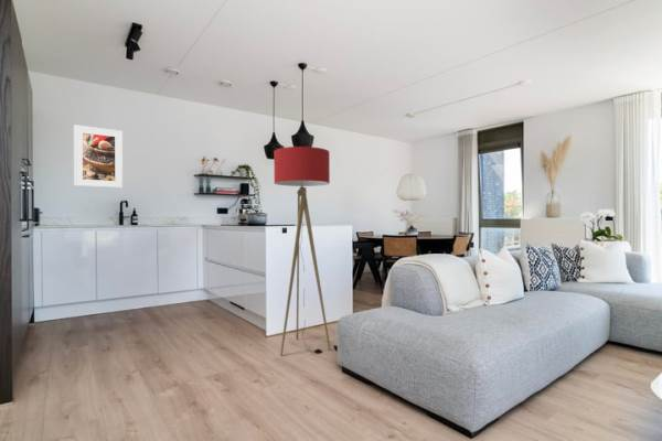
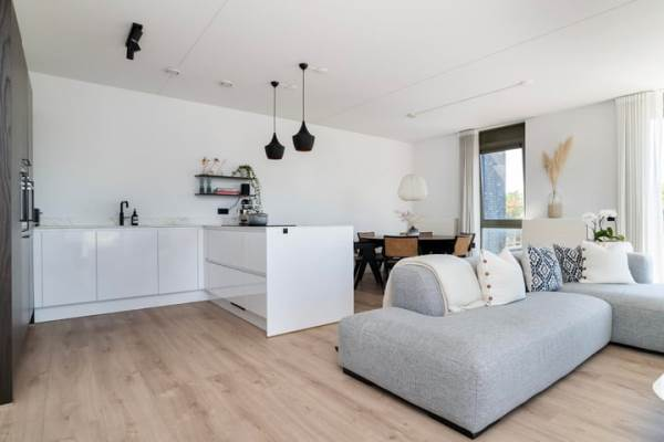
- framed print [73,123,124,189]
- floor lamp [273,146,331,357]
